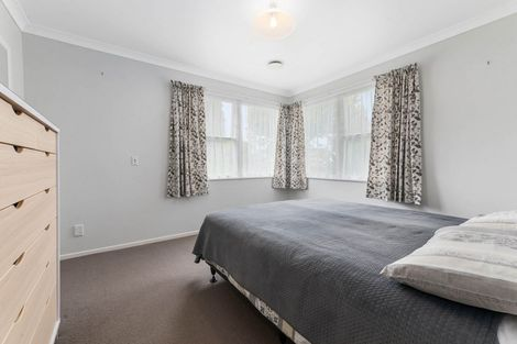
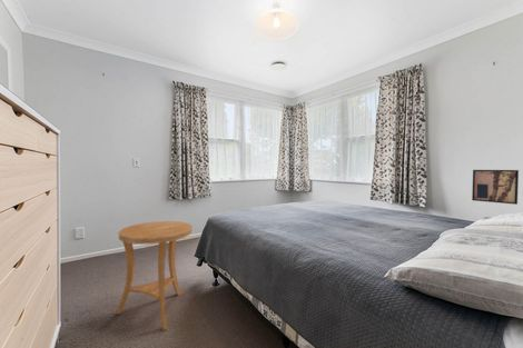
+ side table [115,220,194,331]
+ wall art [471,169,520,206]
